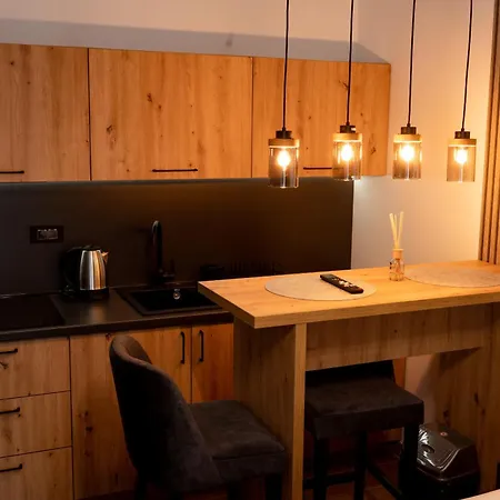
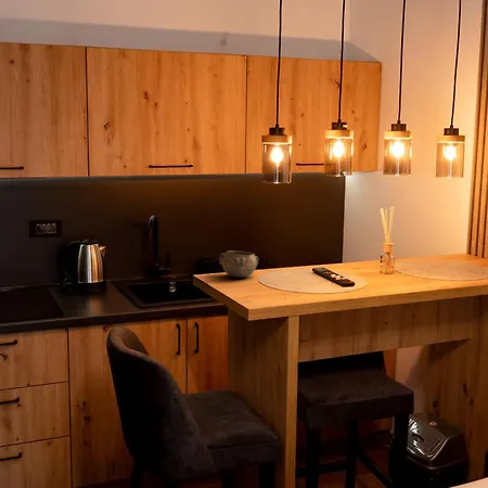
+ decorative bowl [218,249,259,279]
